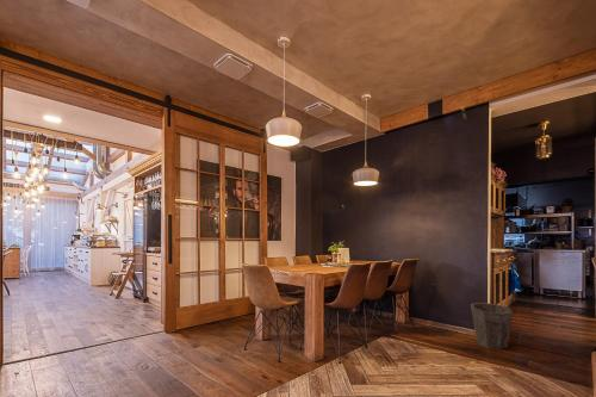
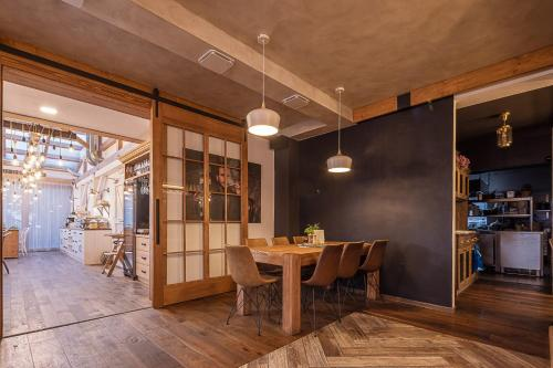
- waste bin [470,302,514,351]
